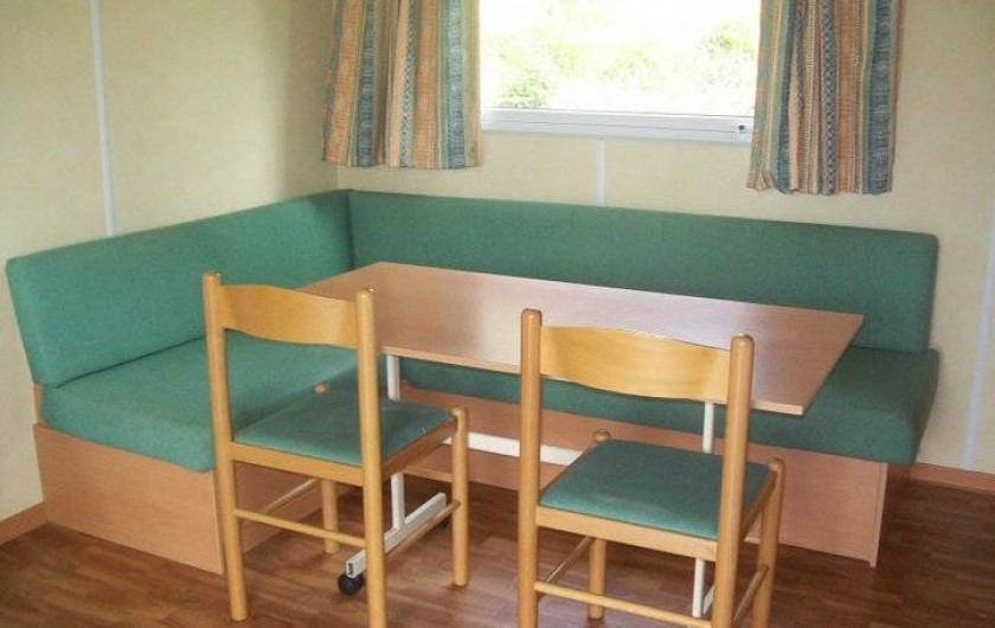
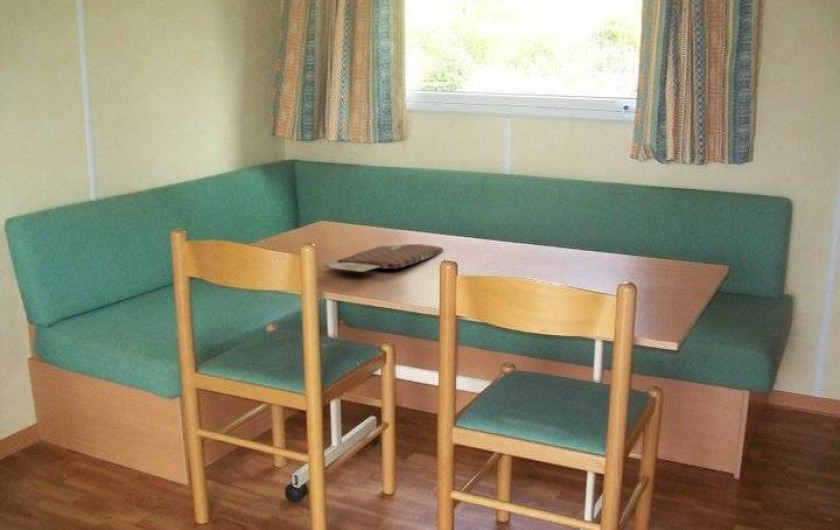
+ placemat [322,243,444,273]
